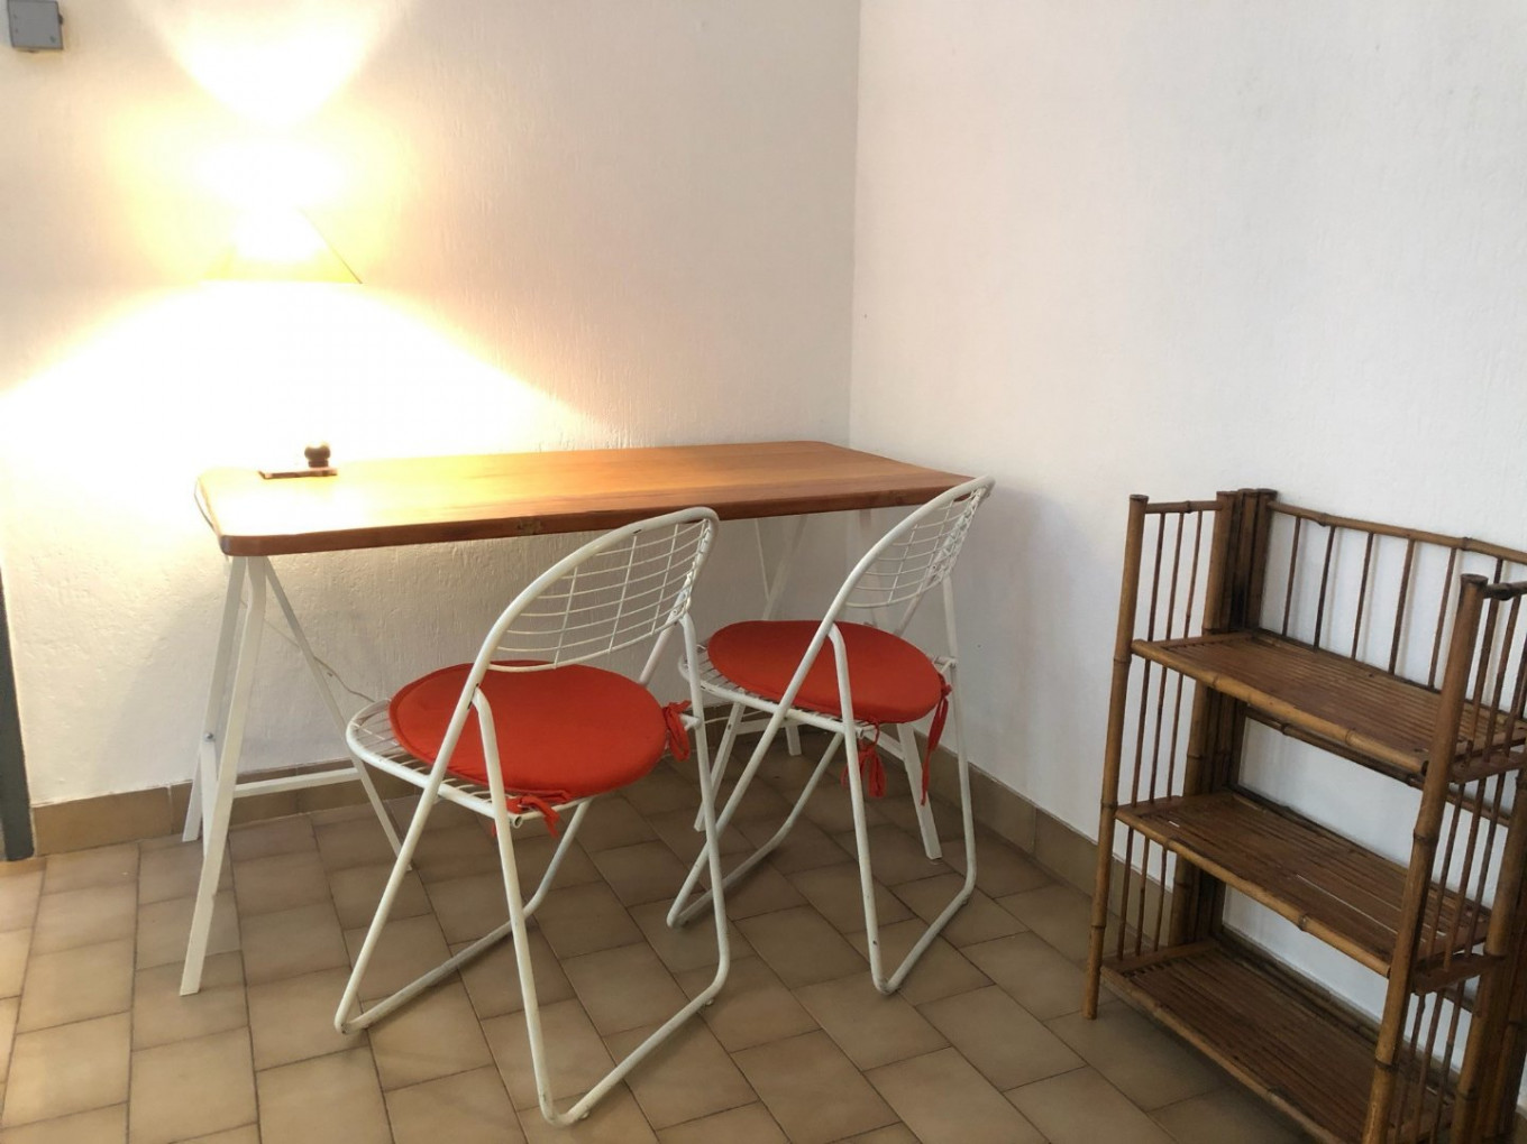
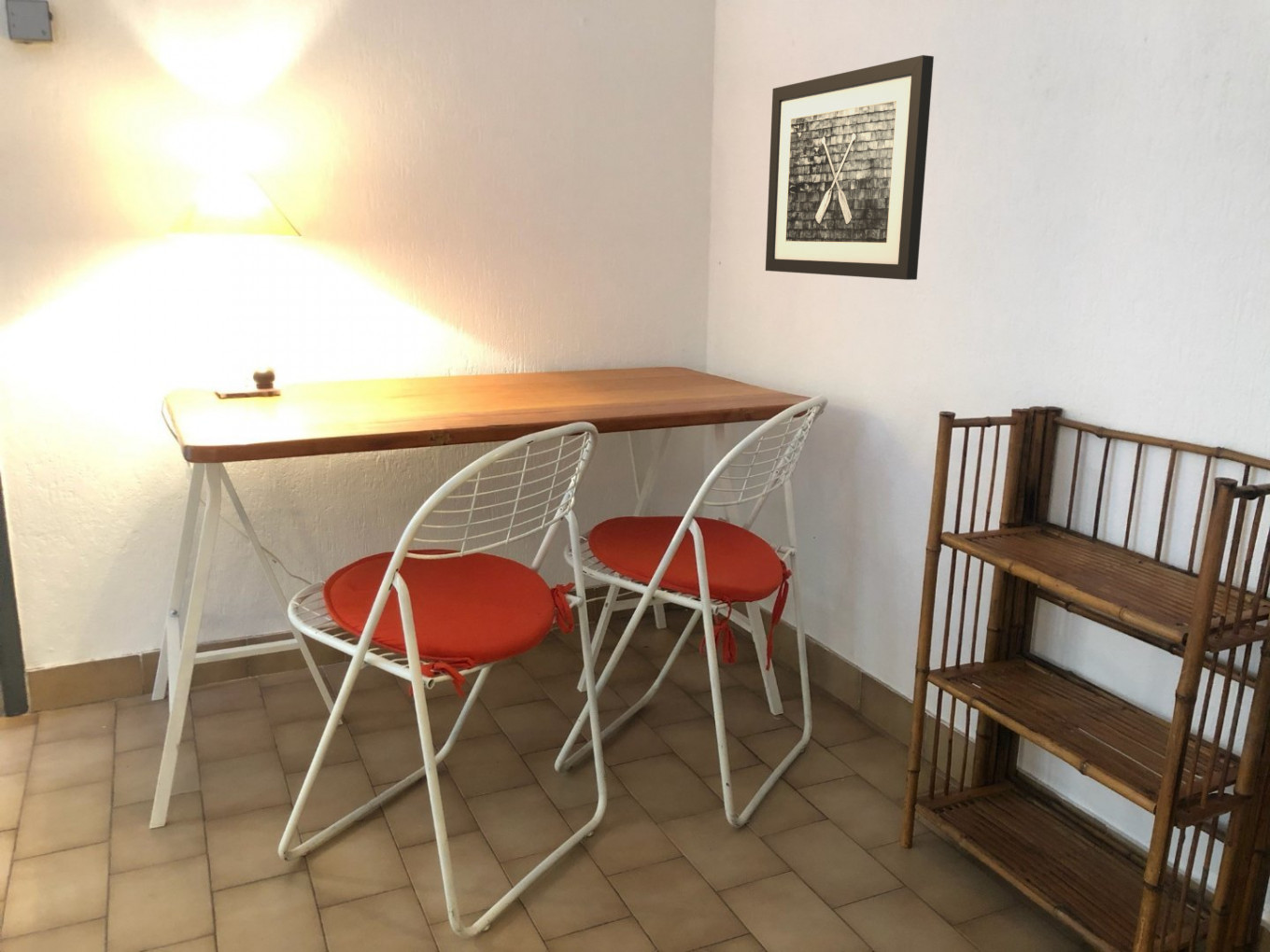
+ wall art [765,54,935,281]
